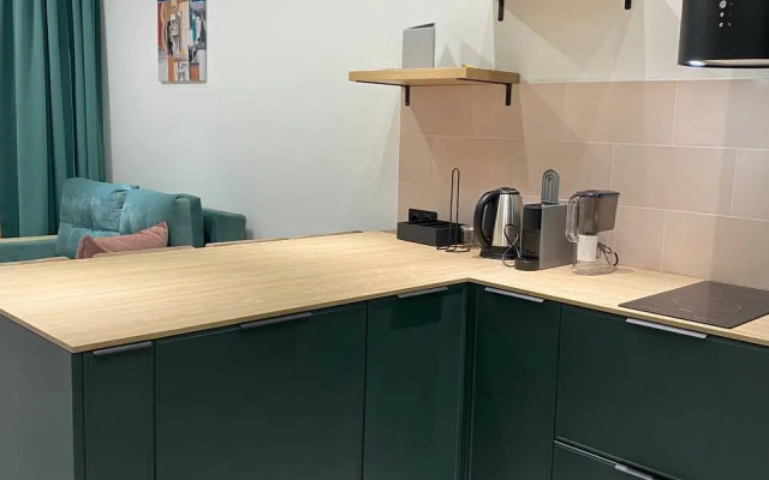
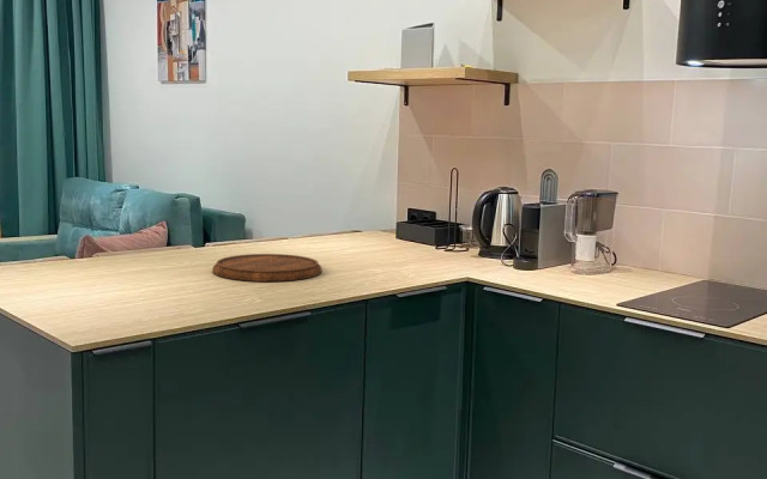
+ cutting board [211,253,324,283]
